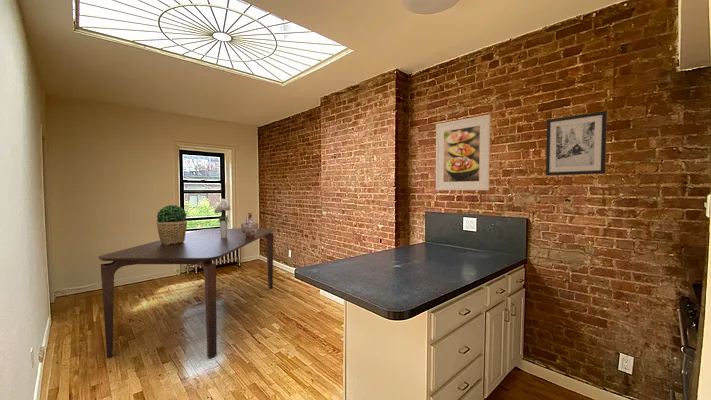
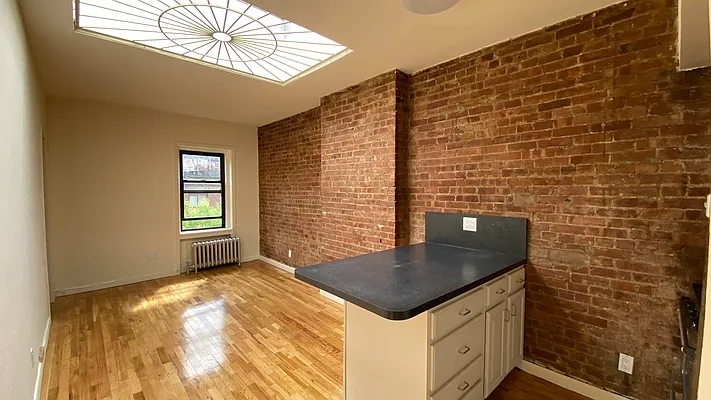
- bouquet [213,198,231,238]
- ceramic jug [240,212,260,238]
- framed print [435,114,491,191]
- dining table [97,228,275,359]
- wall art [545,110,608,176]
- potted plant [156,204,188,245]
